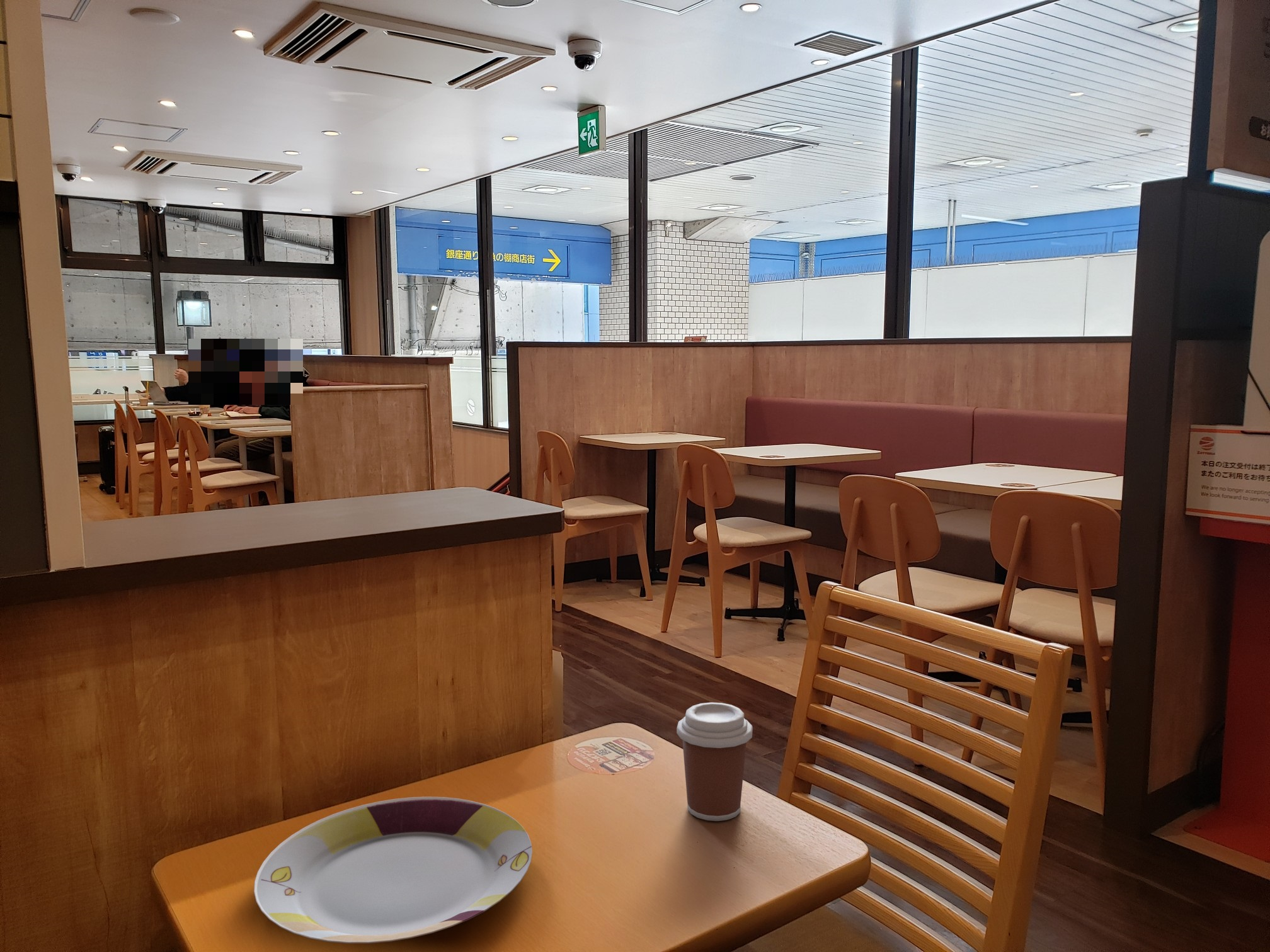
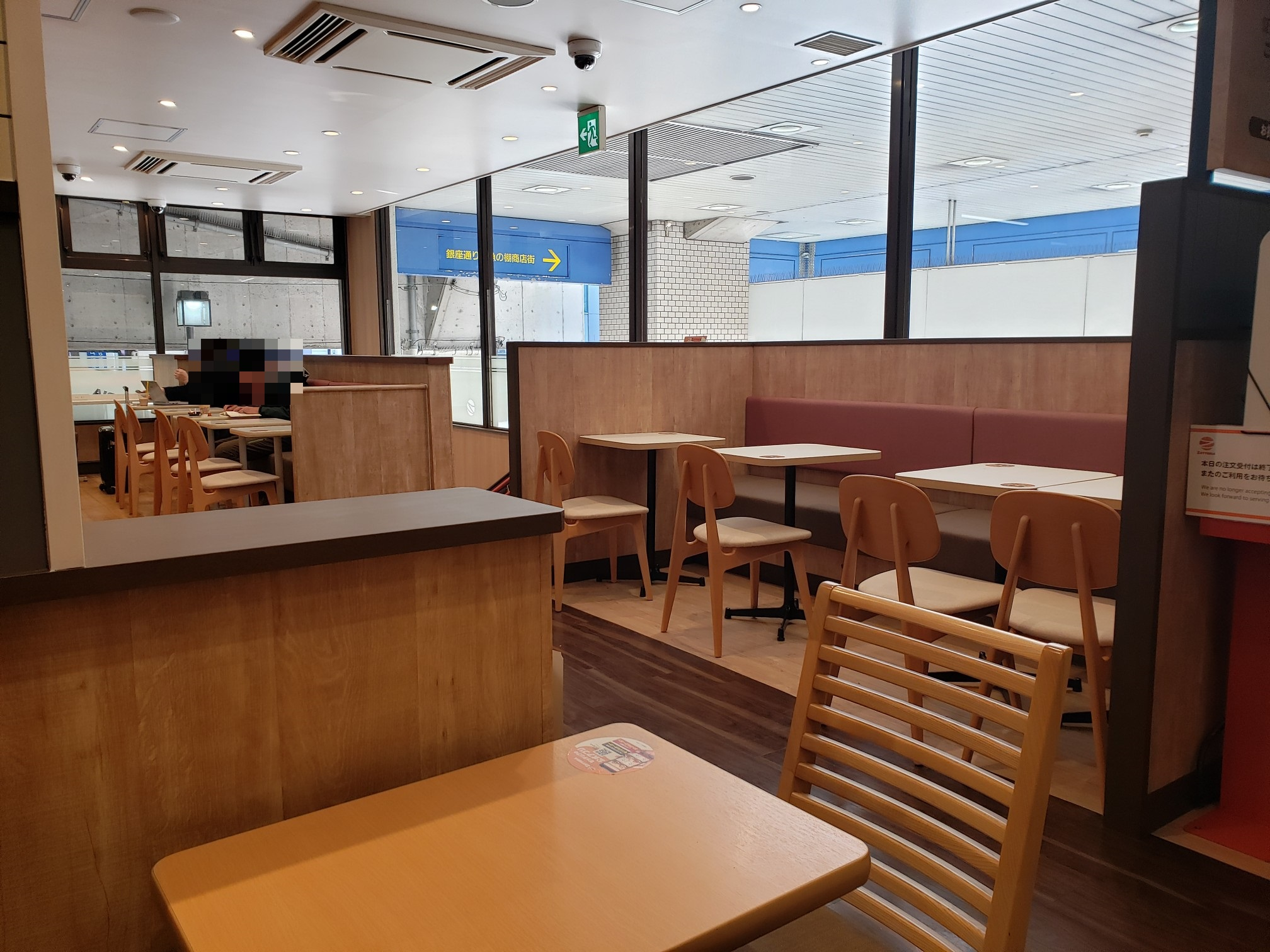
- coffee cup [676,702,753,822]
- plate [253,796,533,944]
